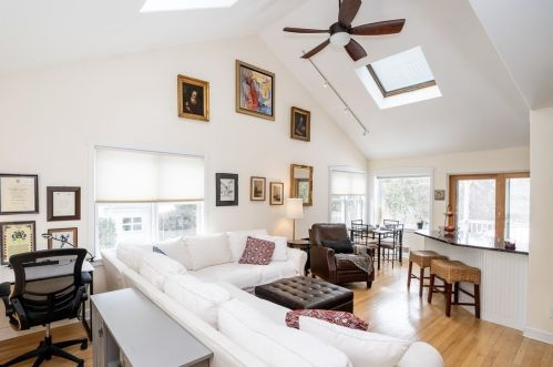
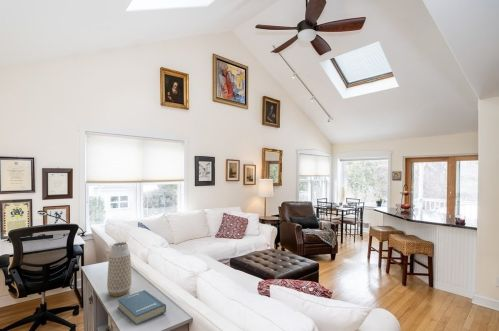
+ vase [106,241,133,297]
+ book [117,289,167,326]
